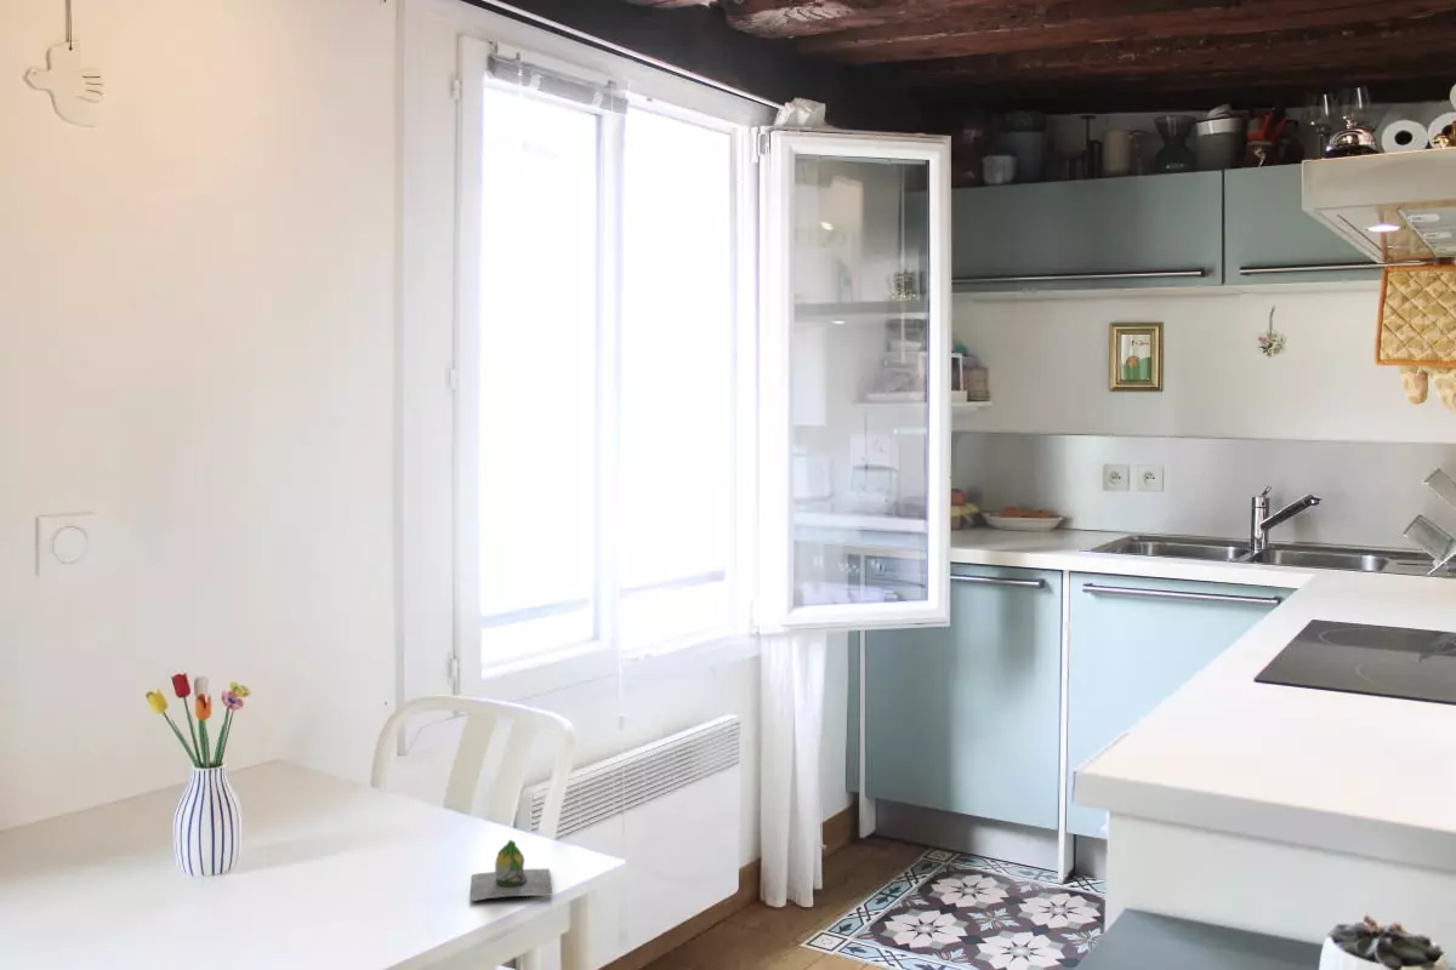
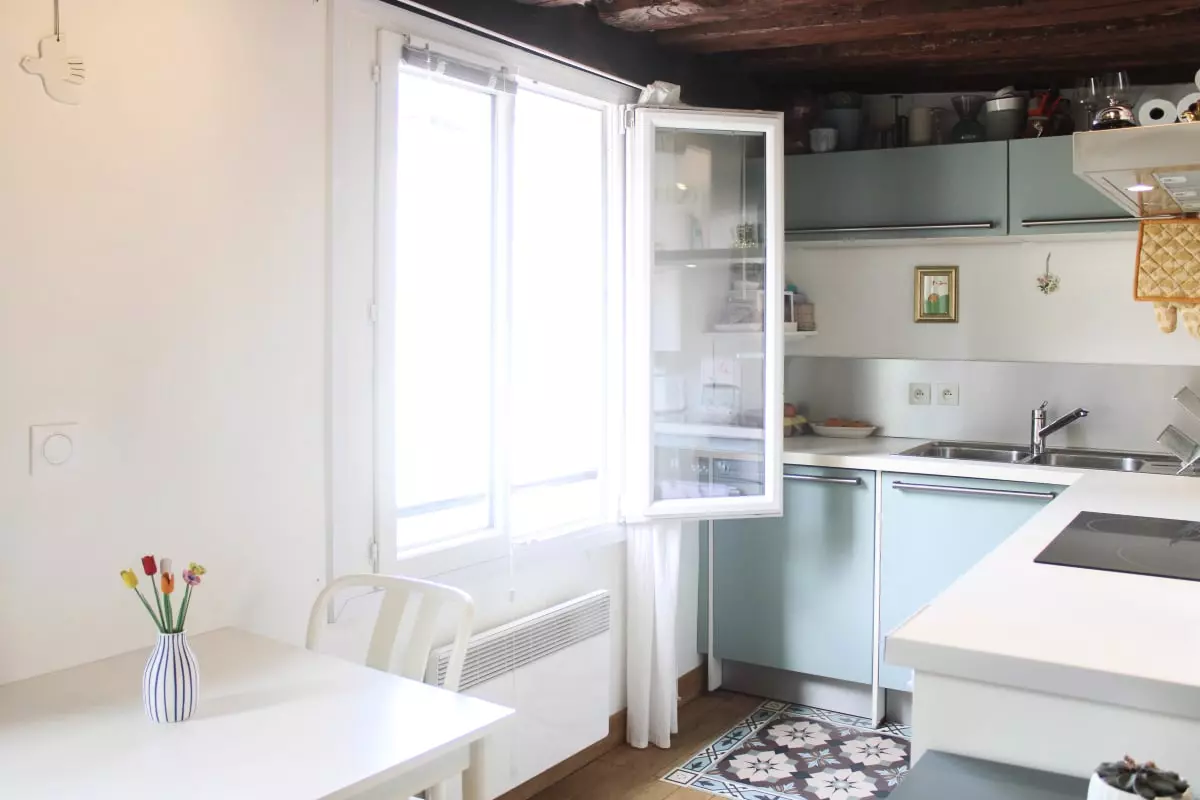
- decorative egg [470,839,553,902]
